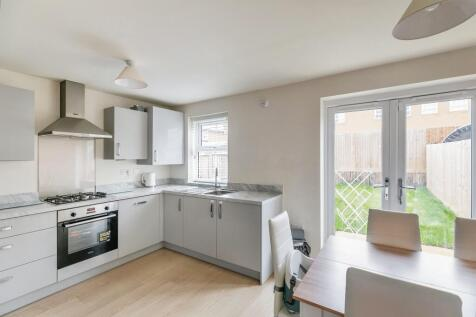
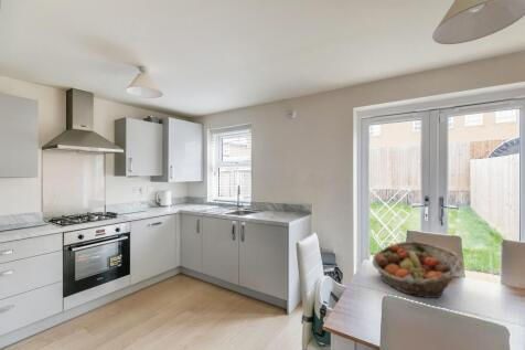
+ fruit basket [371,241,464,299]
